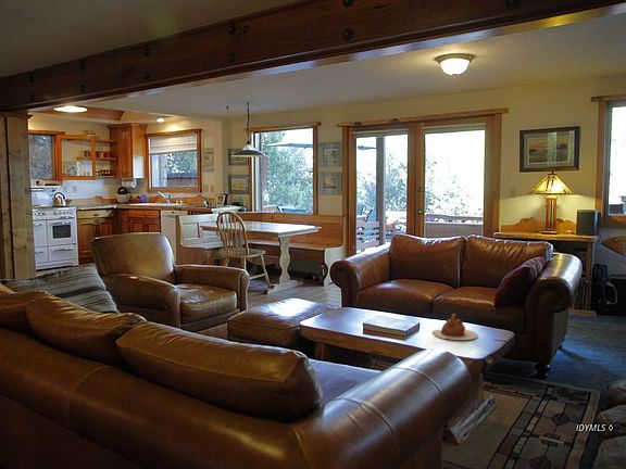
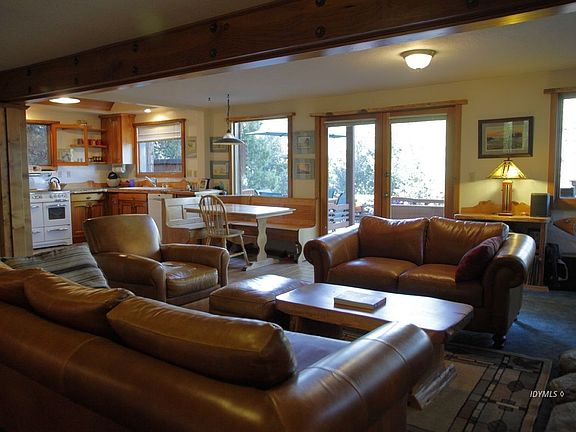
- teapot [431,313,479,341]
